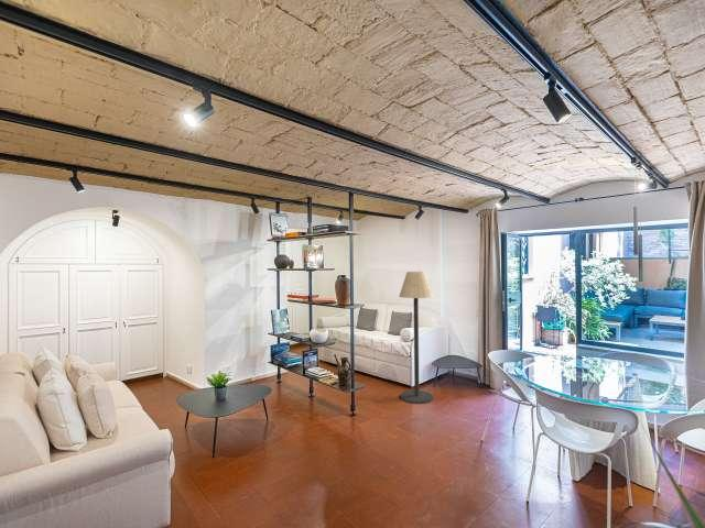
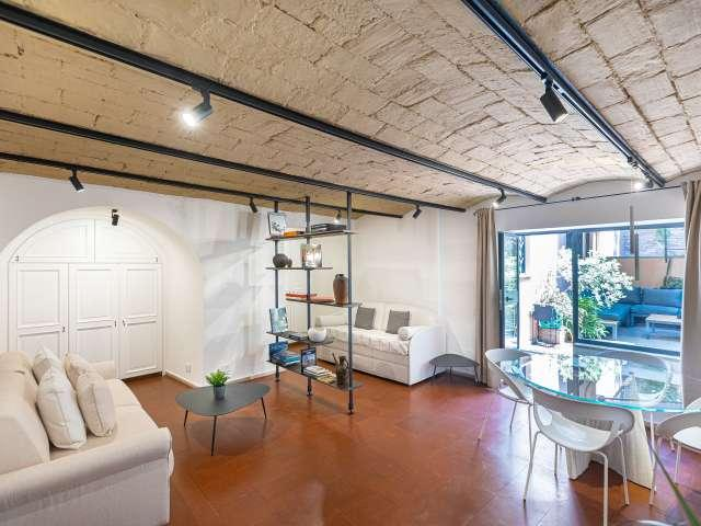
- floor lamp [398,271,434,405]
